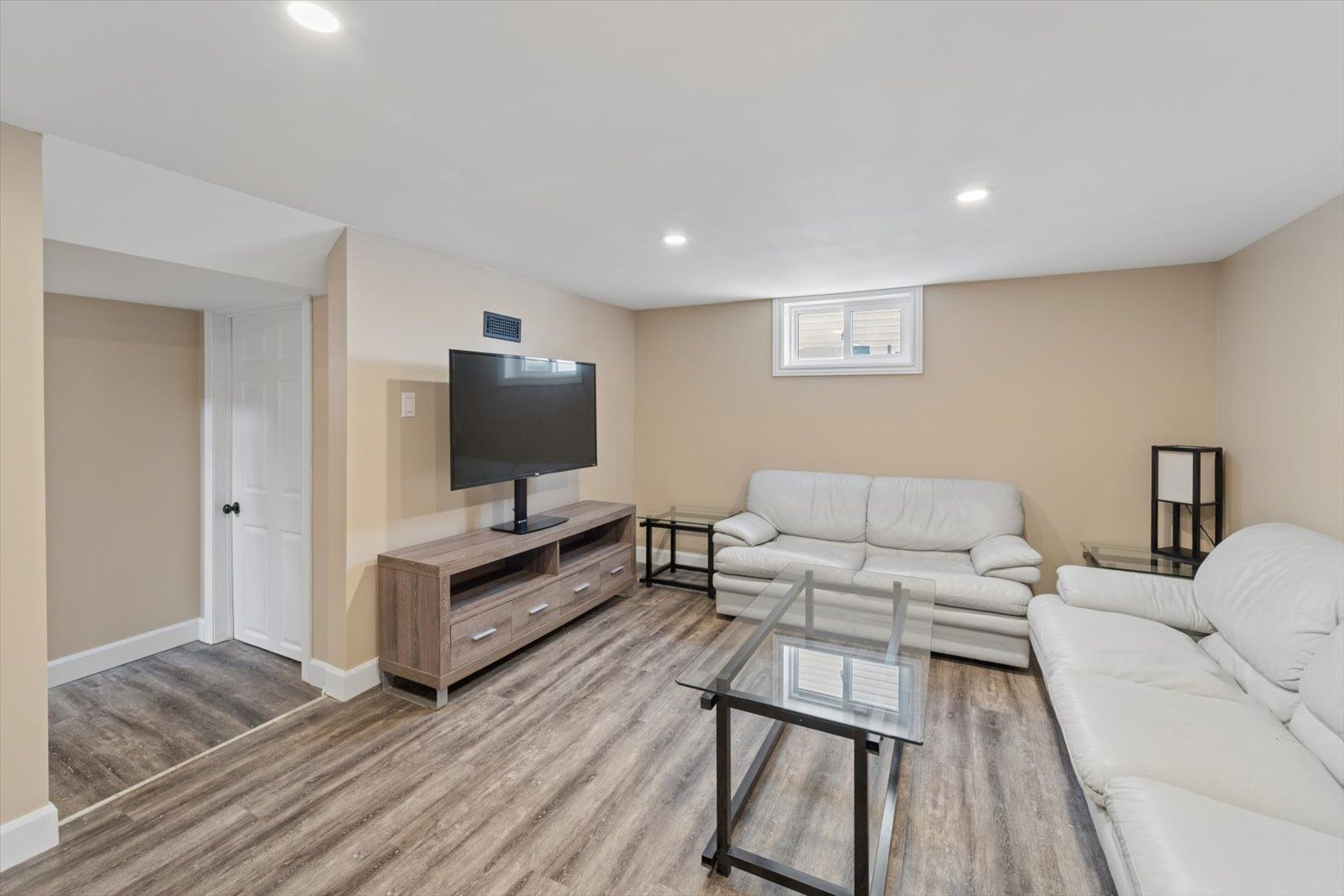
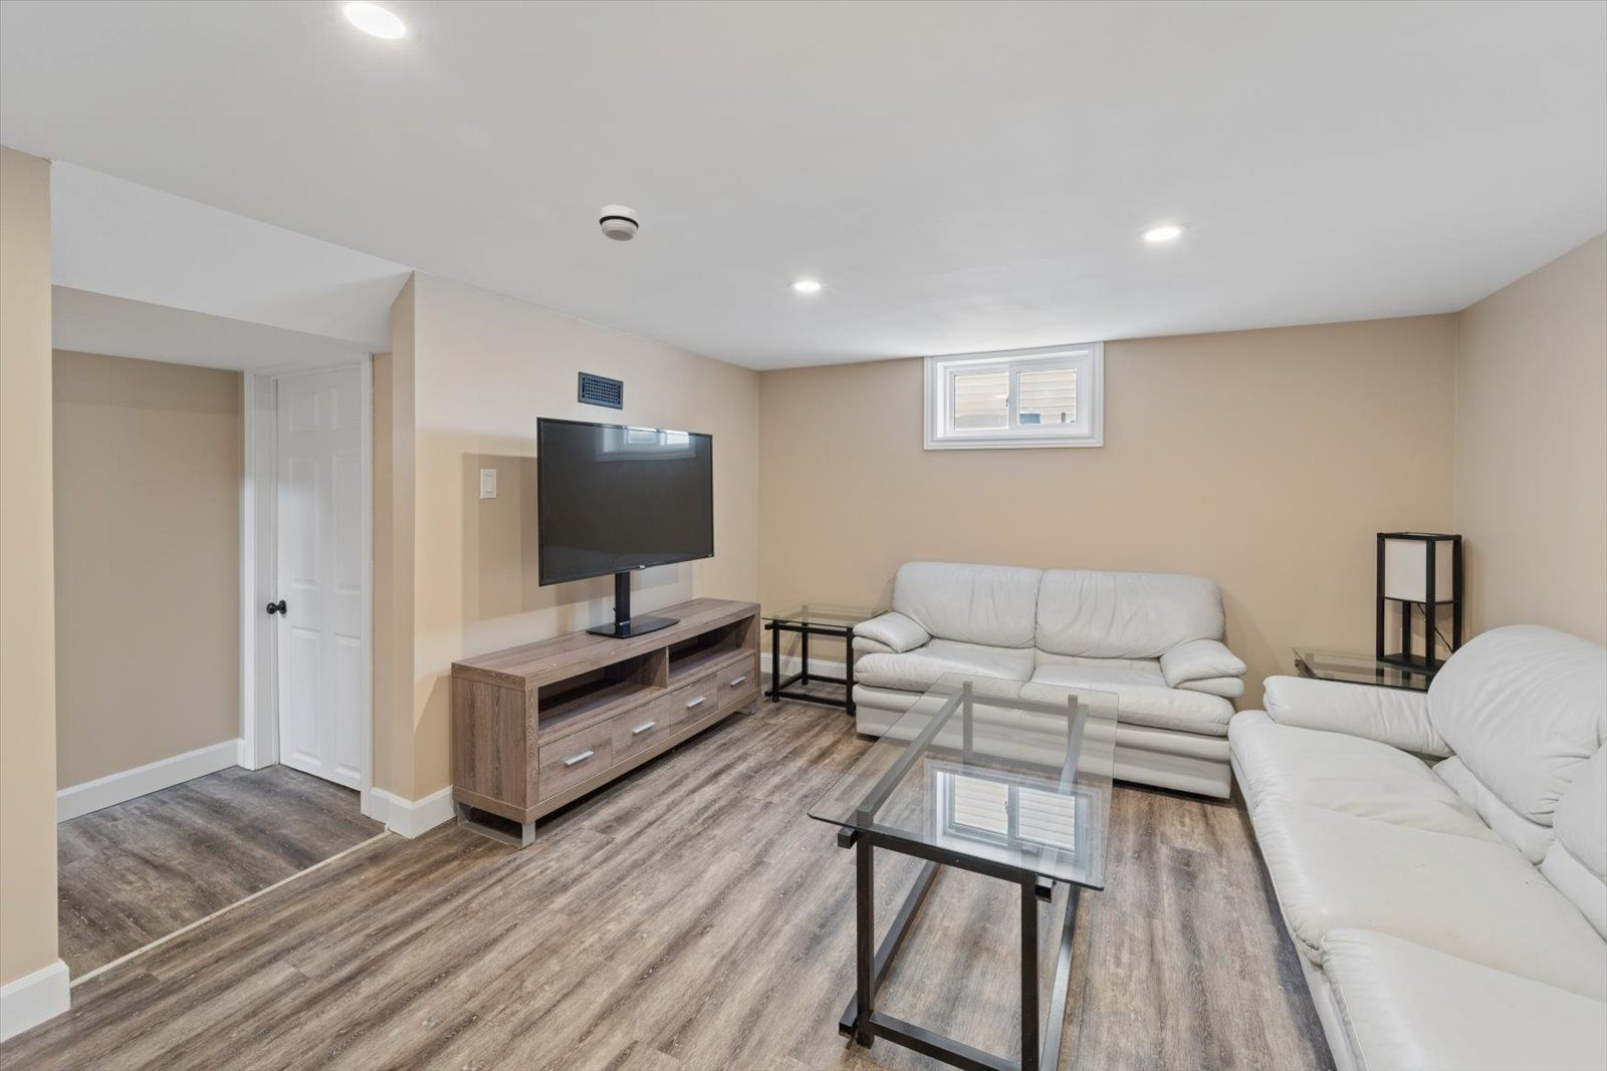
+ smoke detector [598,204,640,241]
